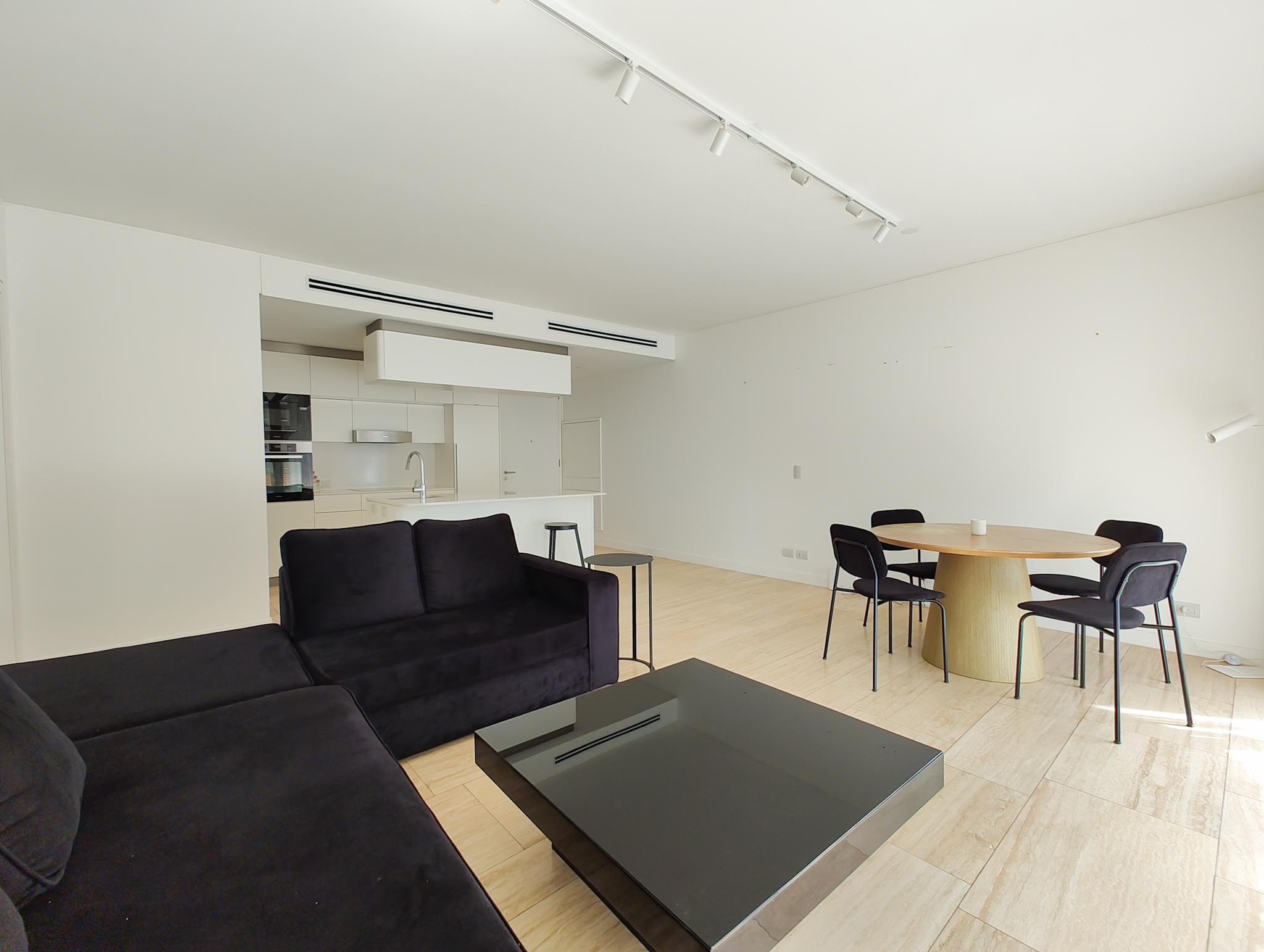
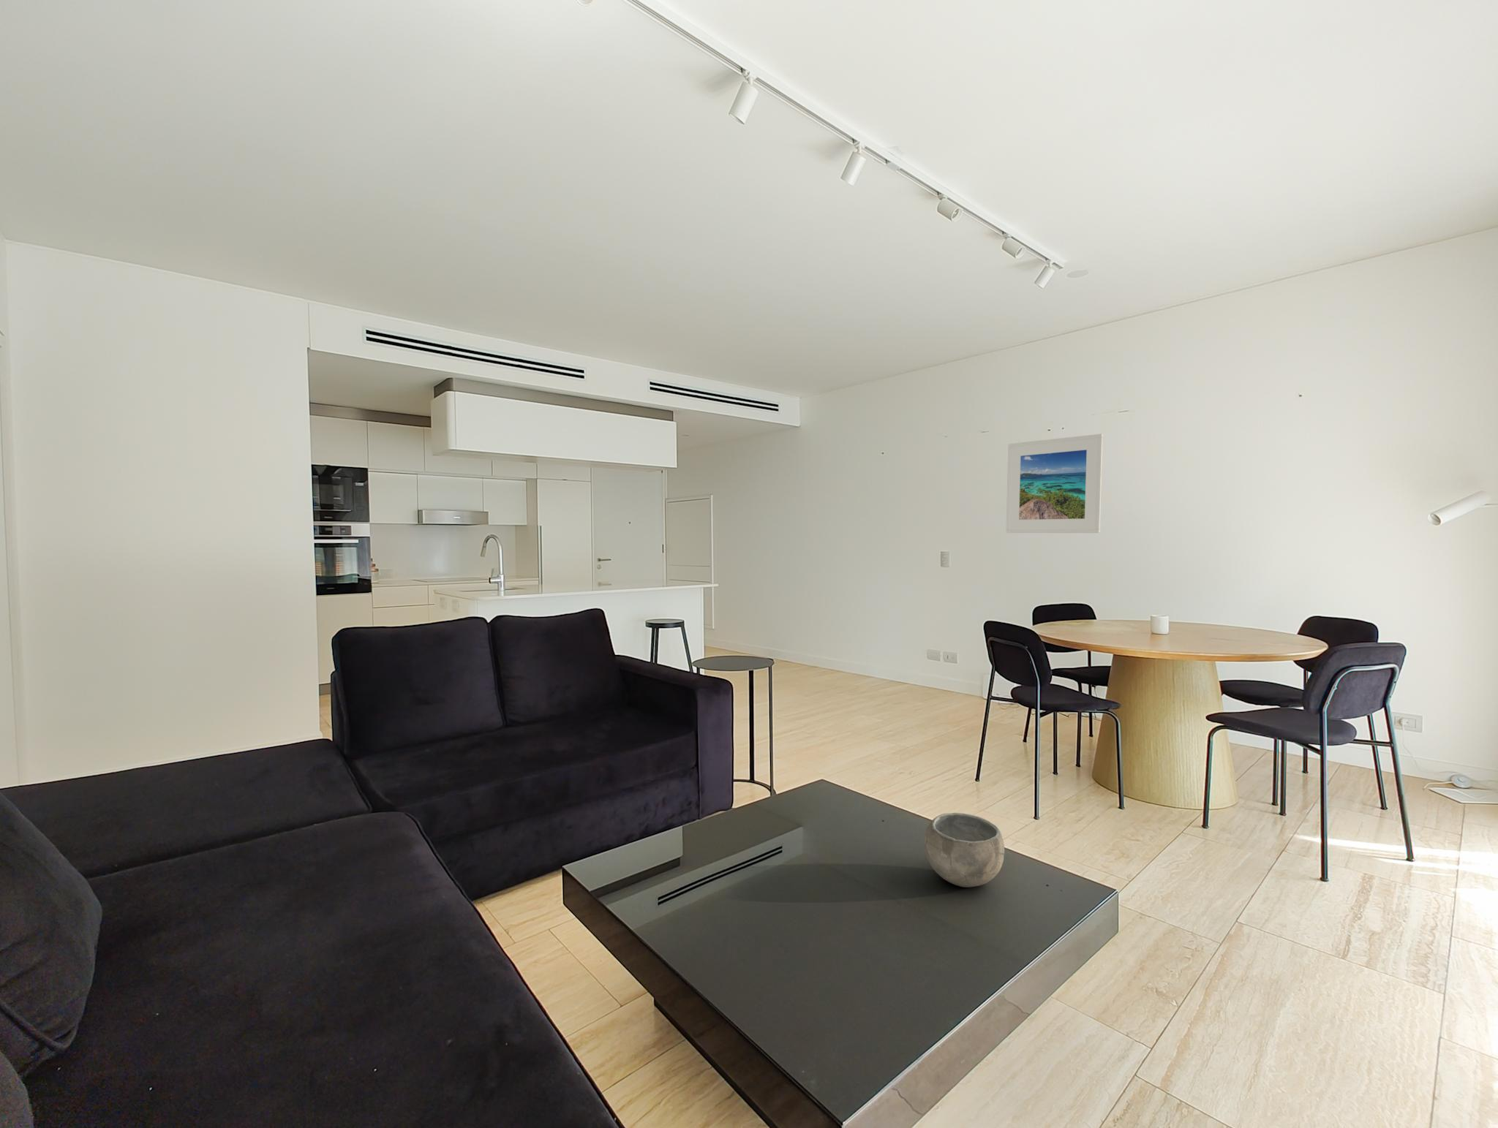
+ bowl [923,812,1005,889]
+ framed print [1006,434,1103,533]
